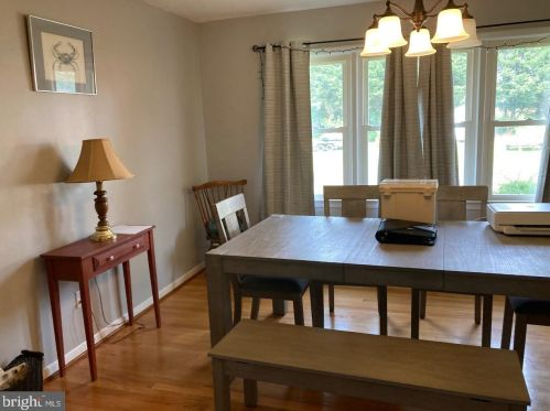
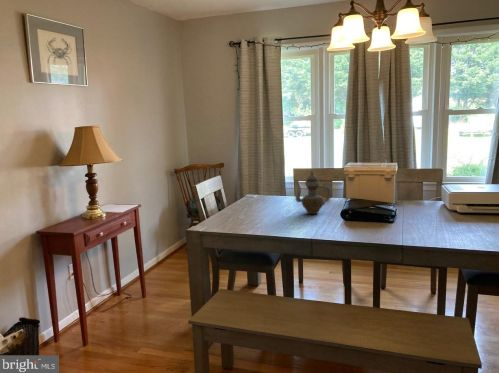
+ teapot [294,169,333,215]
